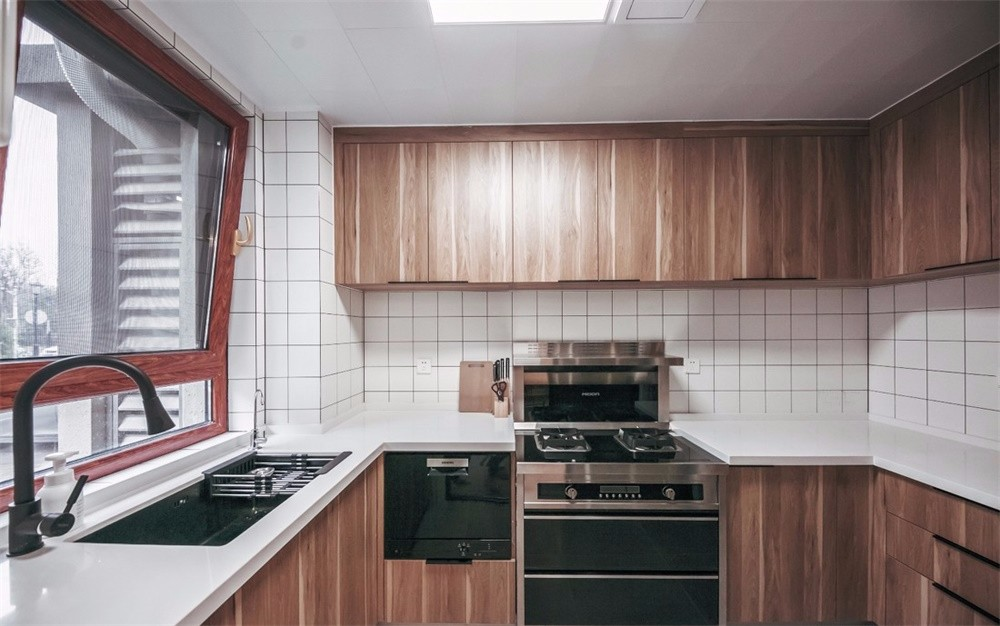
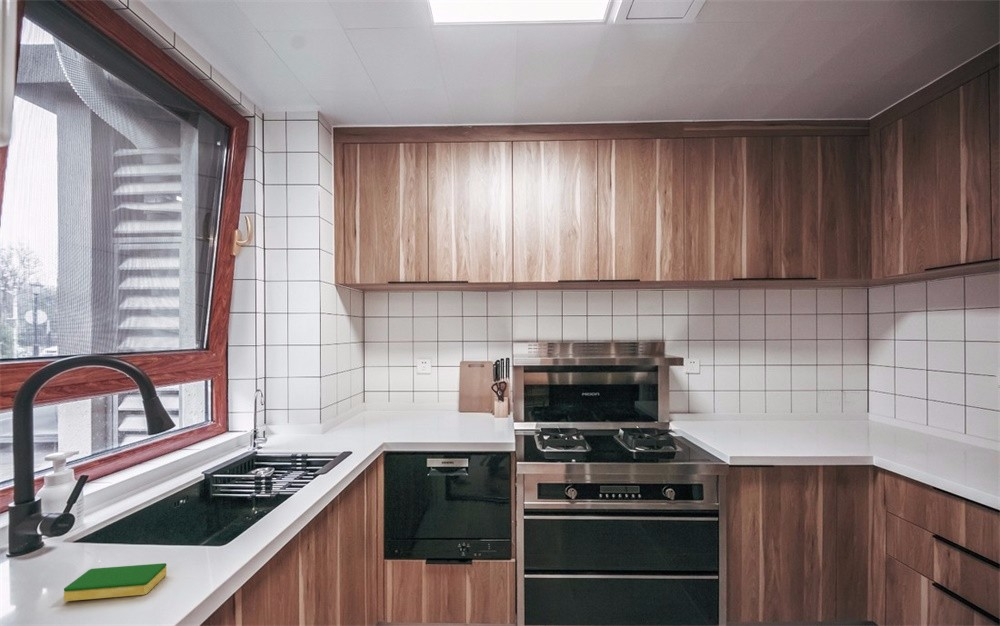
+ dish sponge [63,562,167,602]
